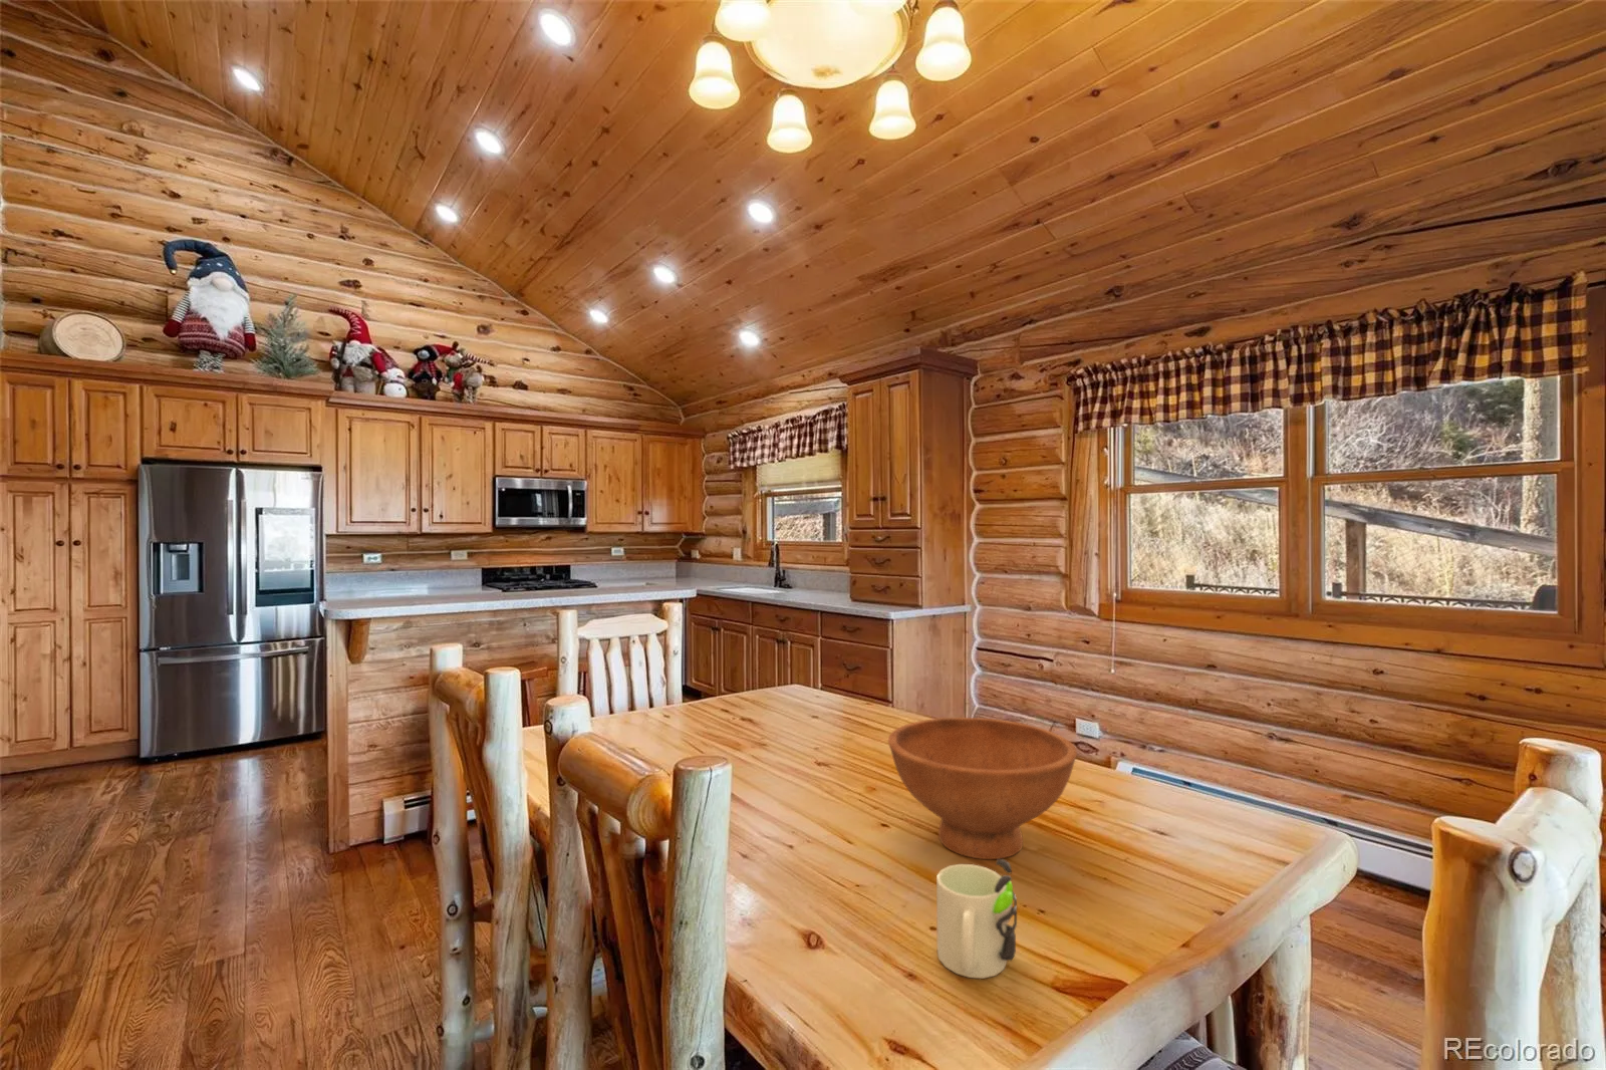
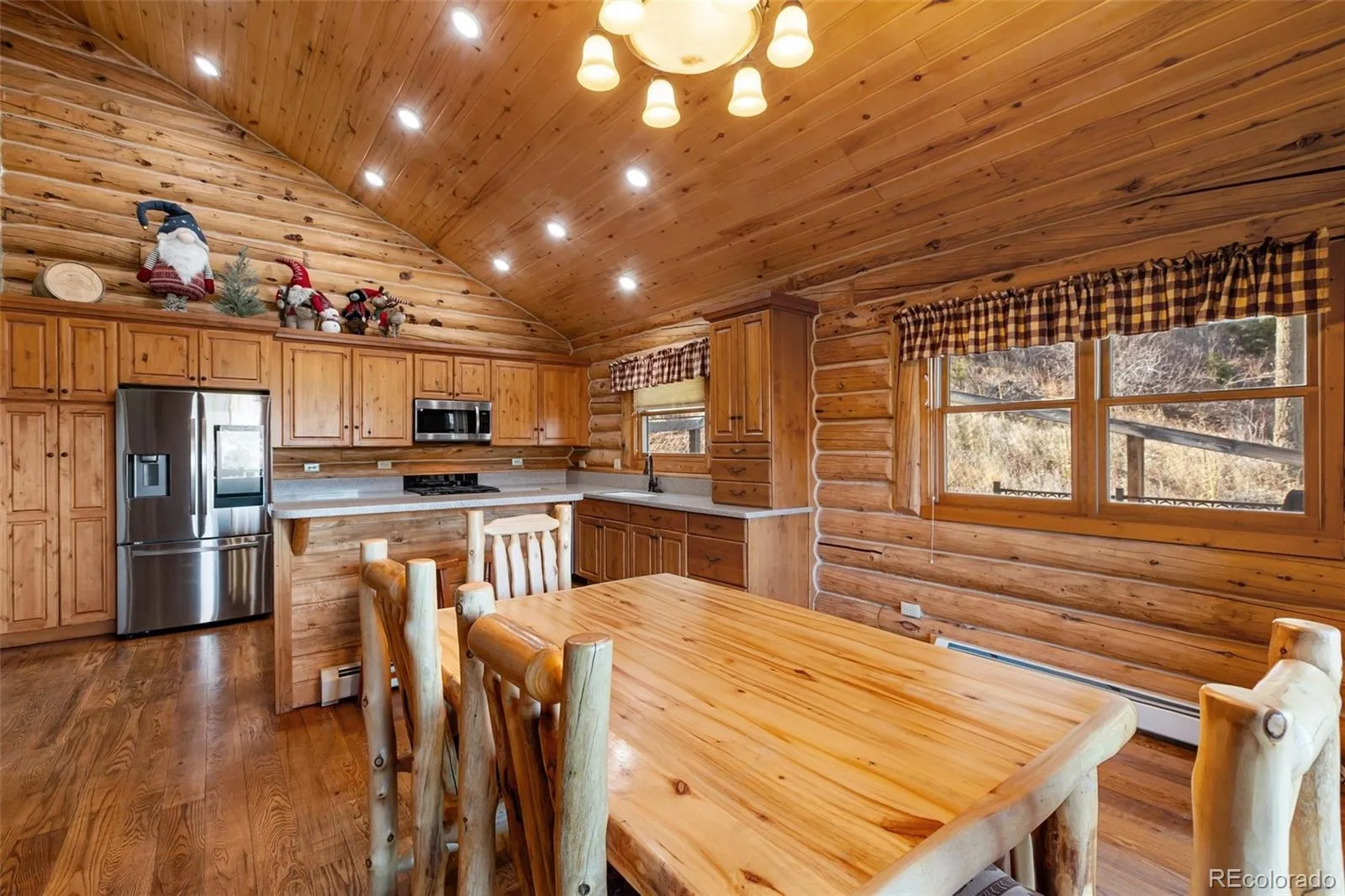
- mug [935,859,1017,979]
- bowl [887,717,1078,860]
